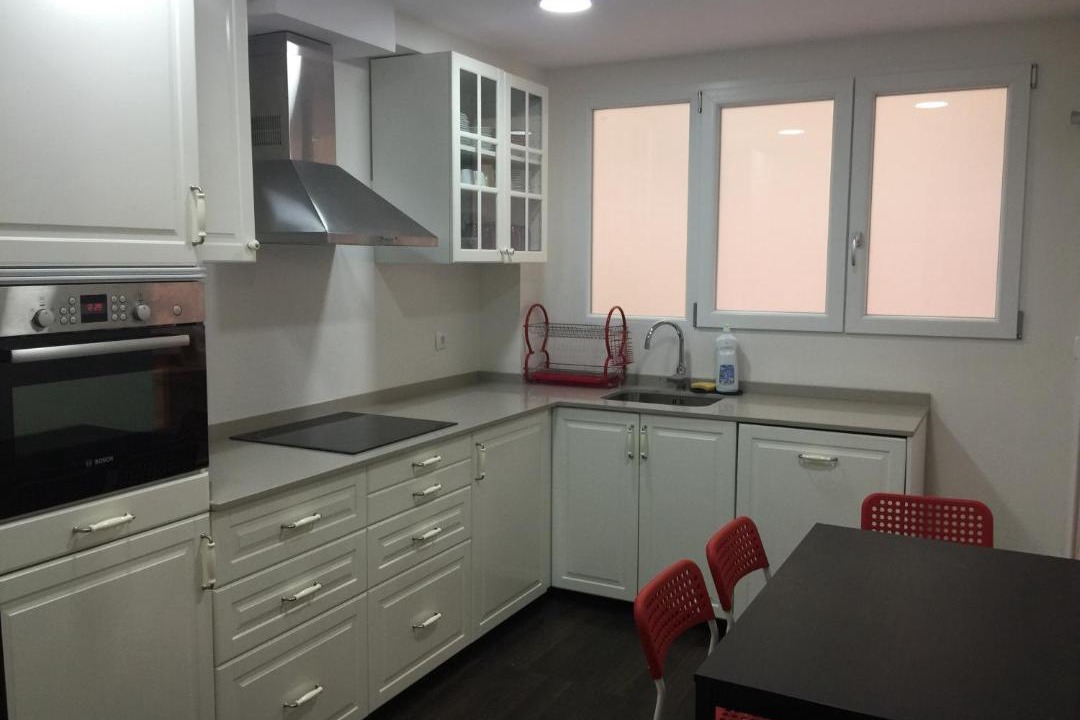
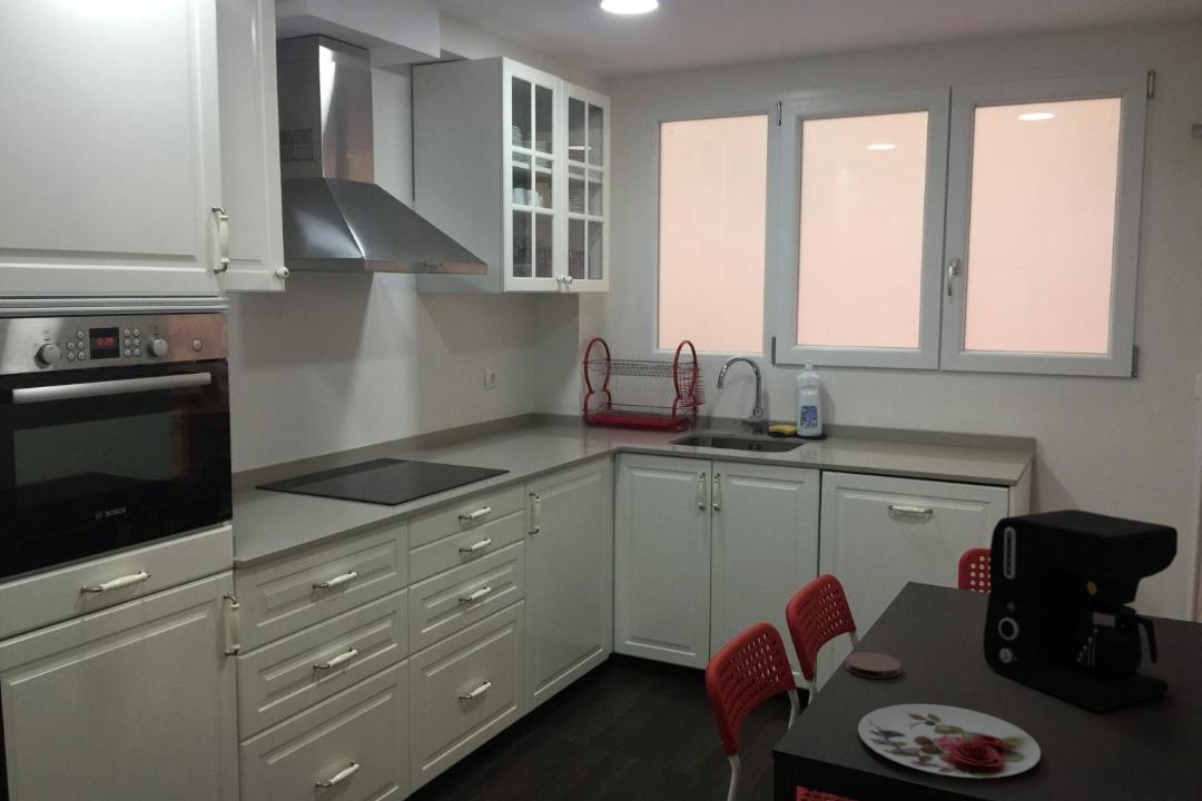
+ coffee maker [982,508,1179,712]
+ coaster [845,652,903,680]
+ plate [857,703,1042,779]
